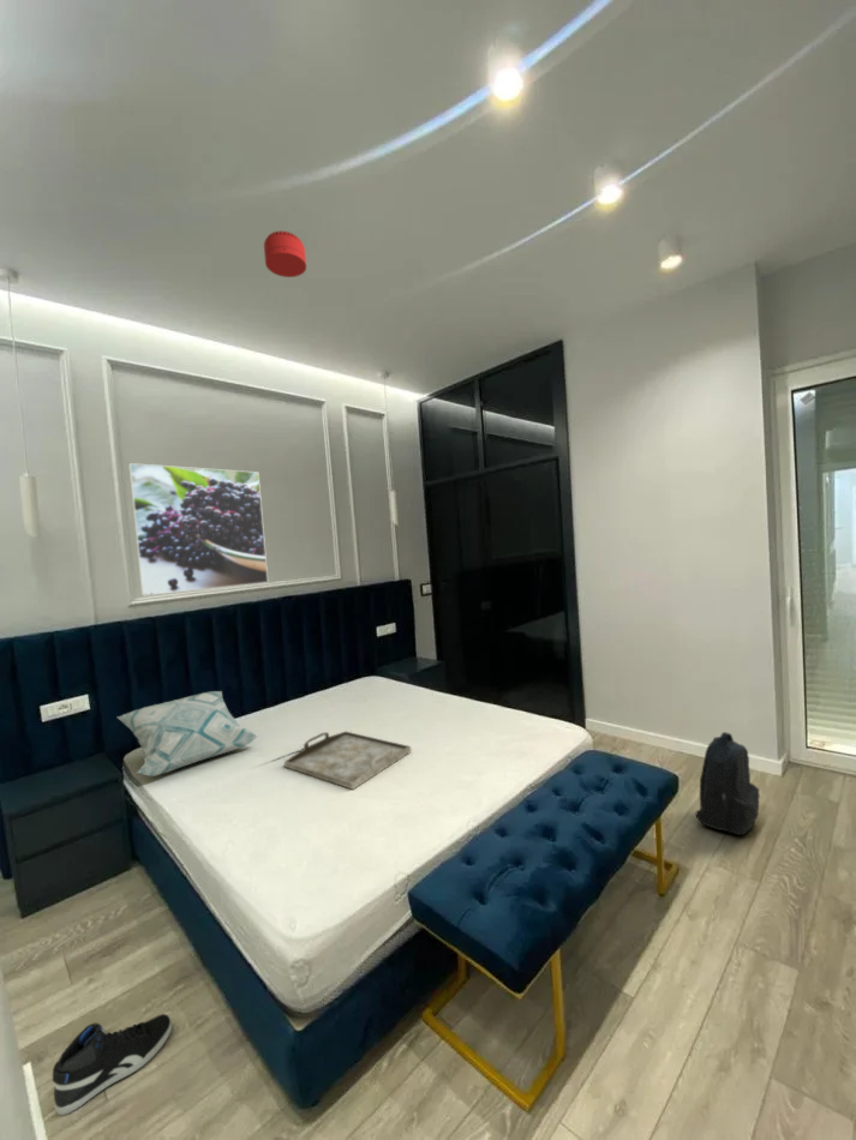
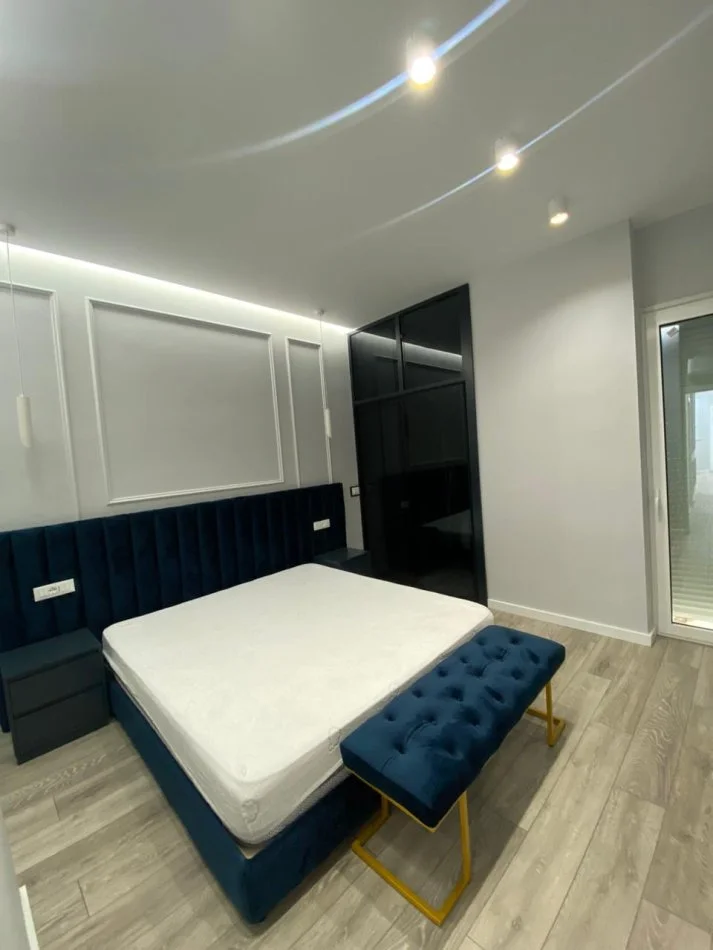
- decorative pillow [116,690,259,778]
- serving tray [283,730,412,791]
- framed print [127,462,269,596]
- smoke detector [263,230,307,278]
- backpack [695,731,761,836]
- sneaker [52,1013,173,1116]
